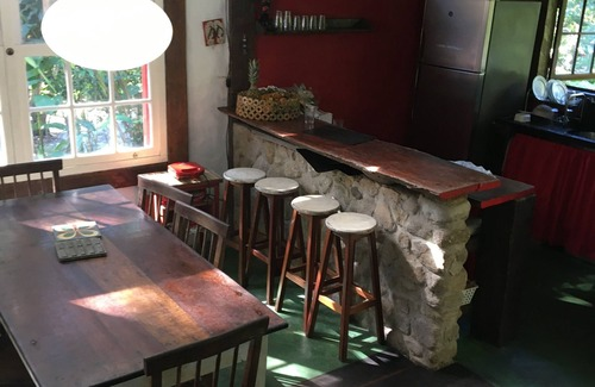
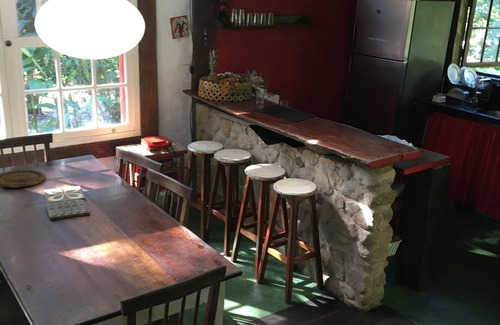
+ plate [0,169,47,189]
